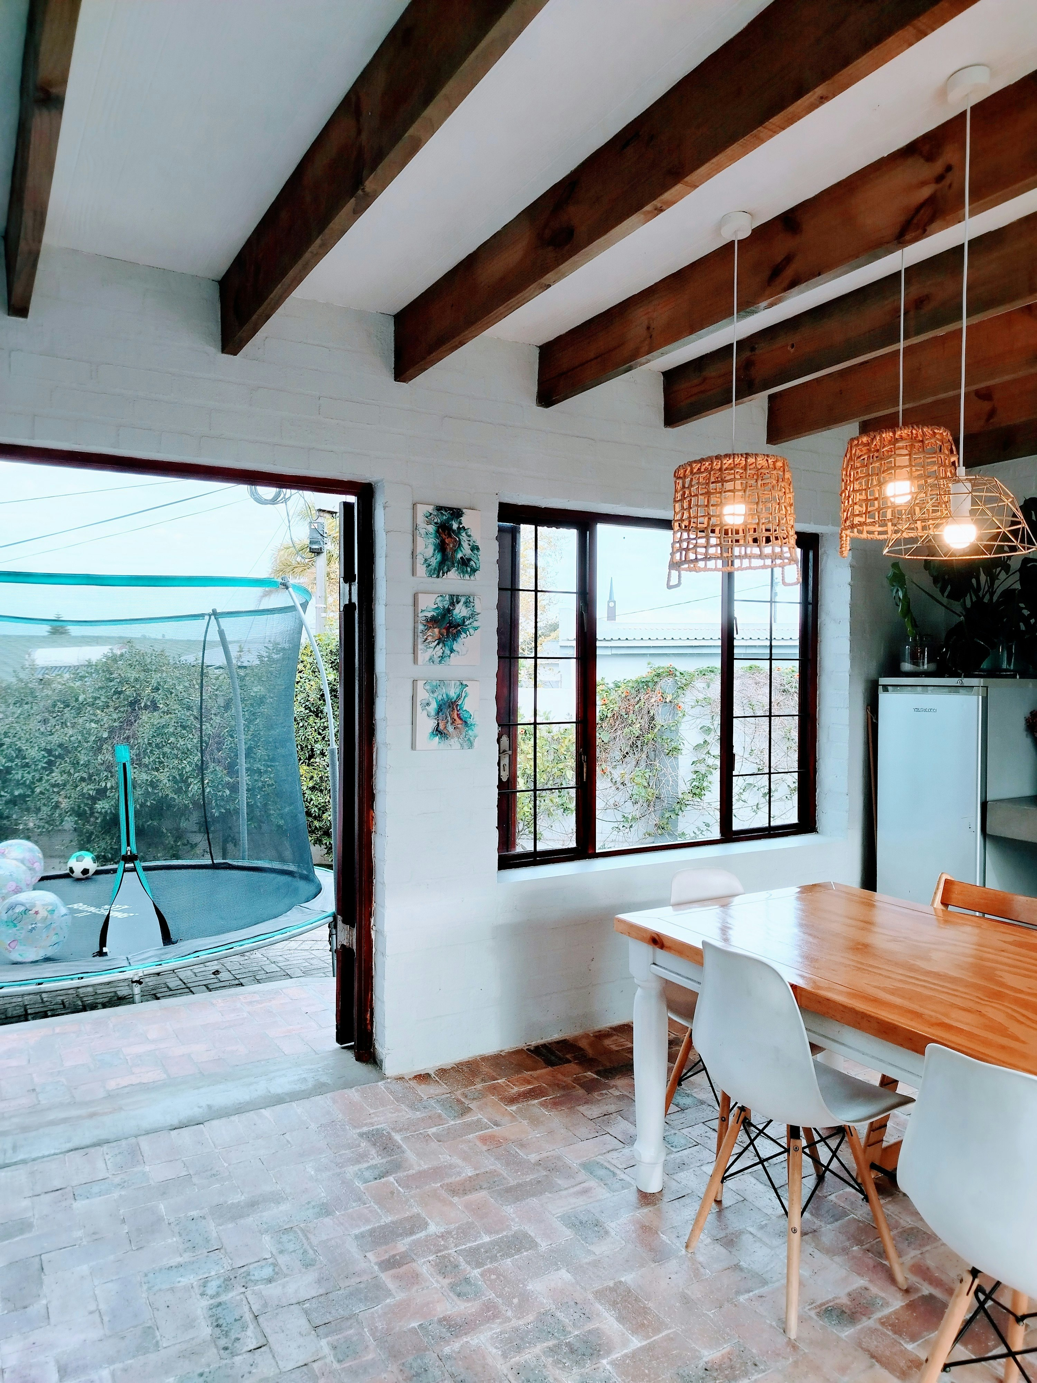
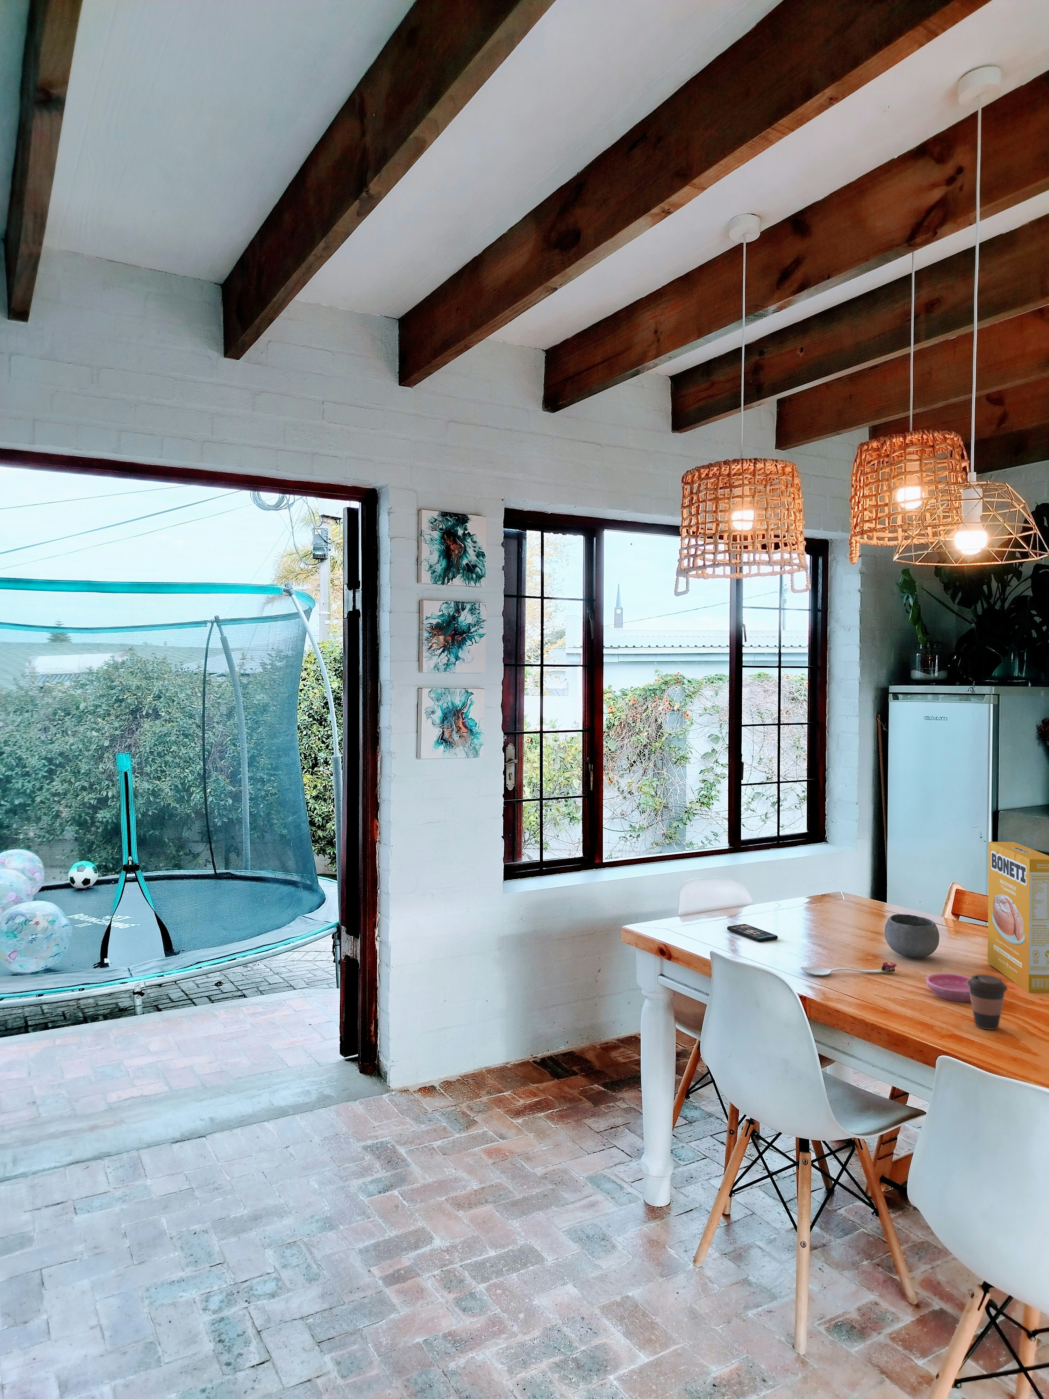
+ coffee cup [966,974,1008,1030]
+ smartphone [727,924,778,942]
+ saucer [926,973,972,1002]
+ cereal box [987,842,1049,994]
+ bowl [884,914,940,958]
+ spoon [800,962,897,976]
